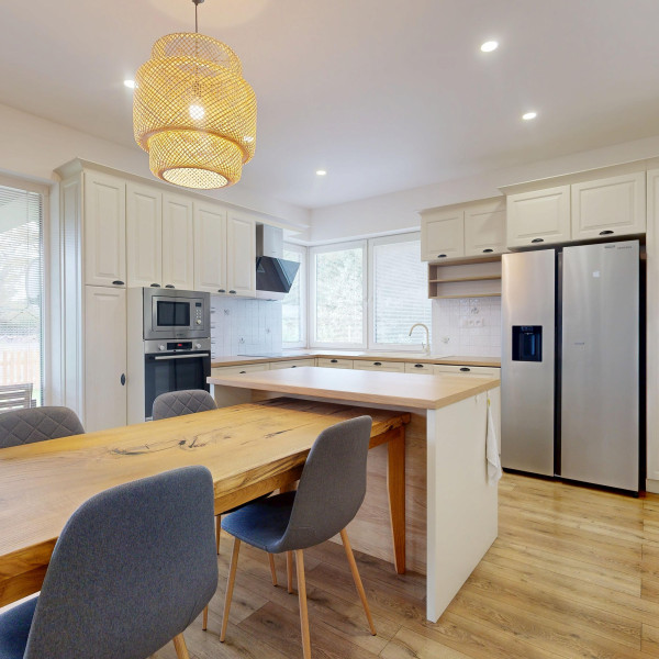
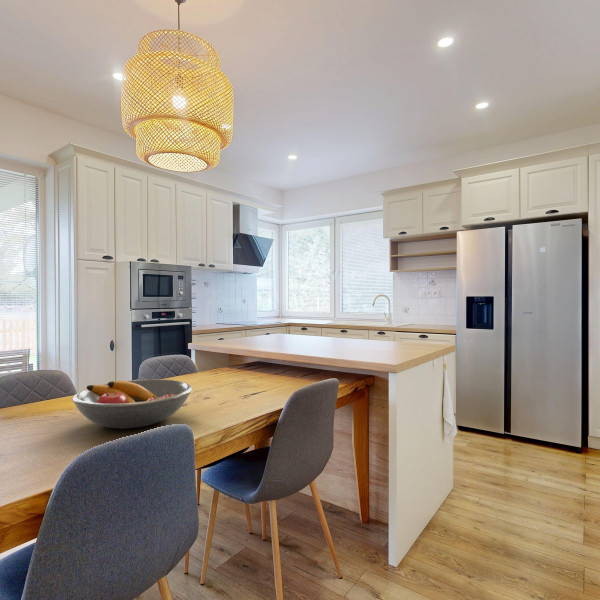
+ fruit bowl [71,378,193,430]
